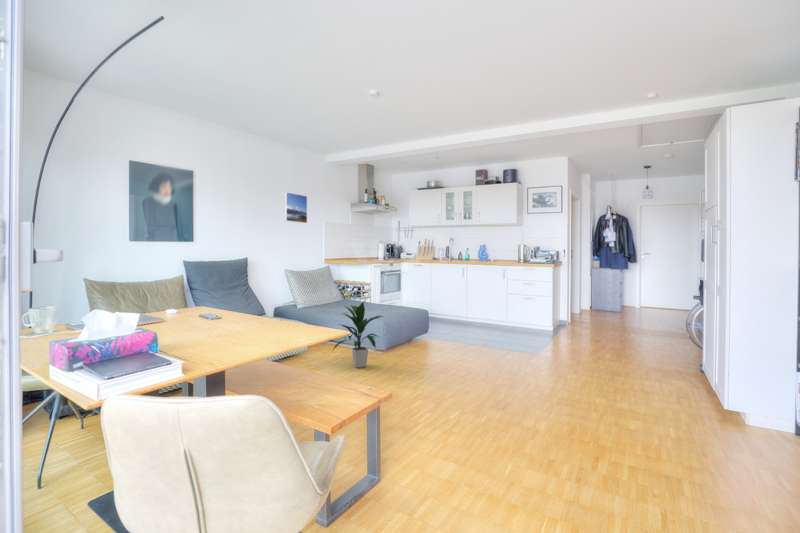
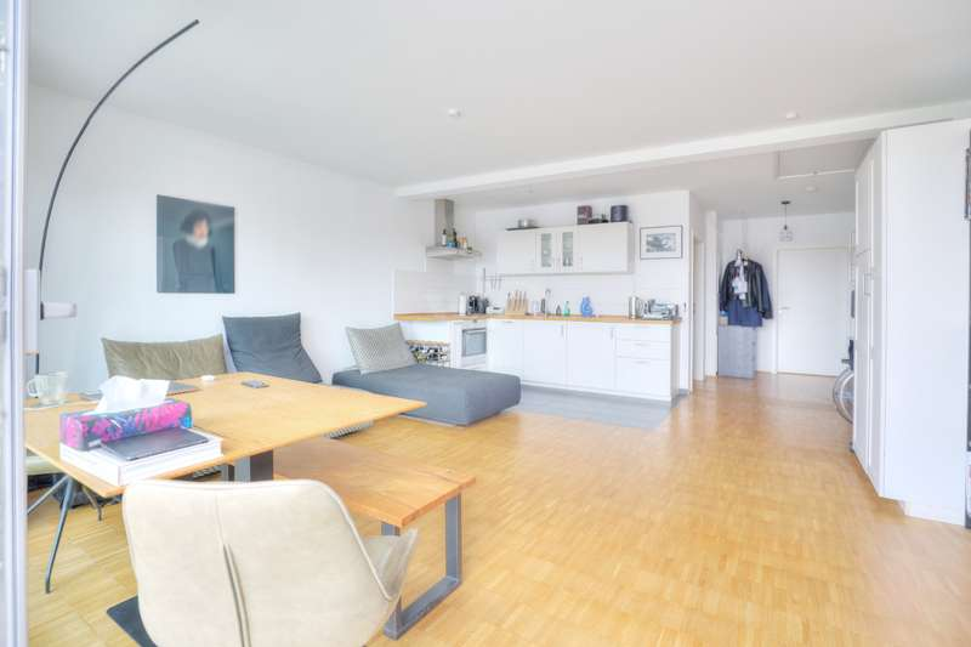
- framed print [284,191,308,224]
- indoor plant [330,301,385,369]
